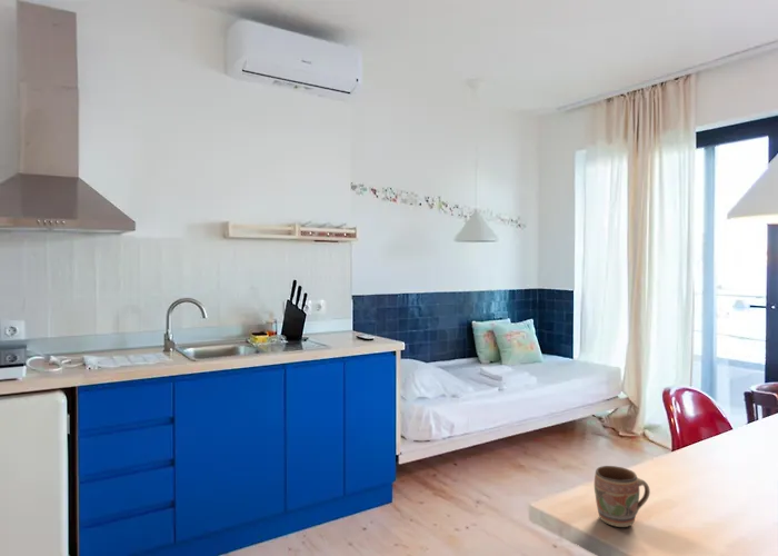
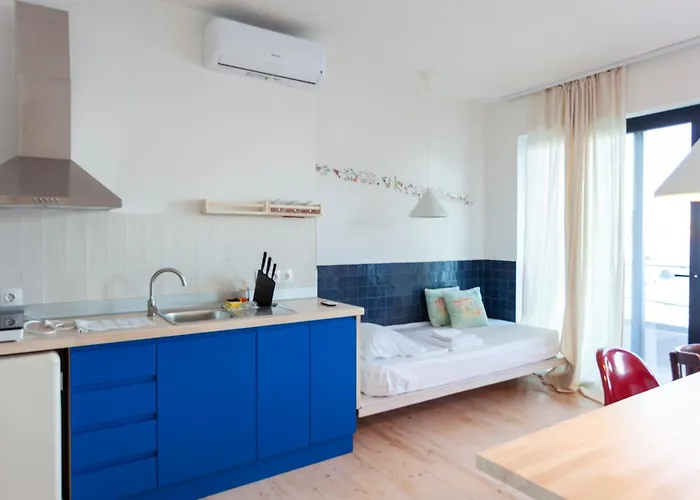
- mug [594,465,651,528]
